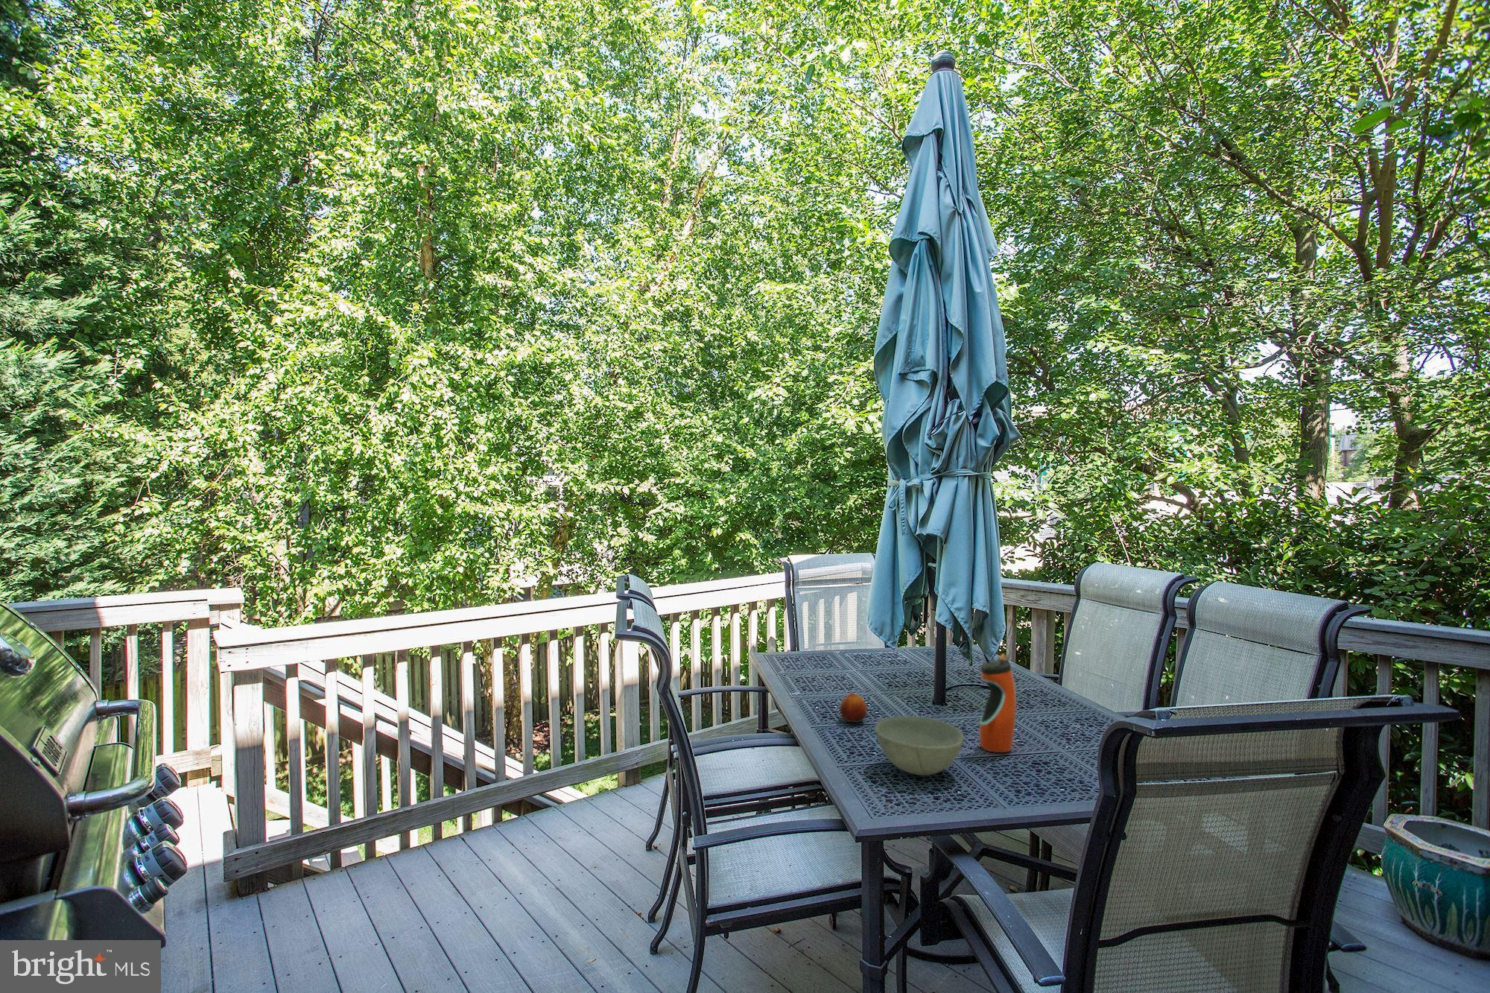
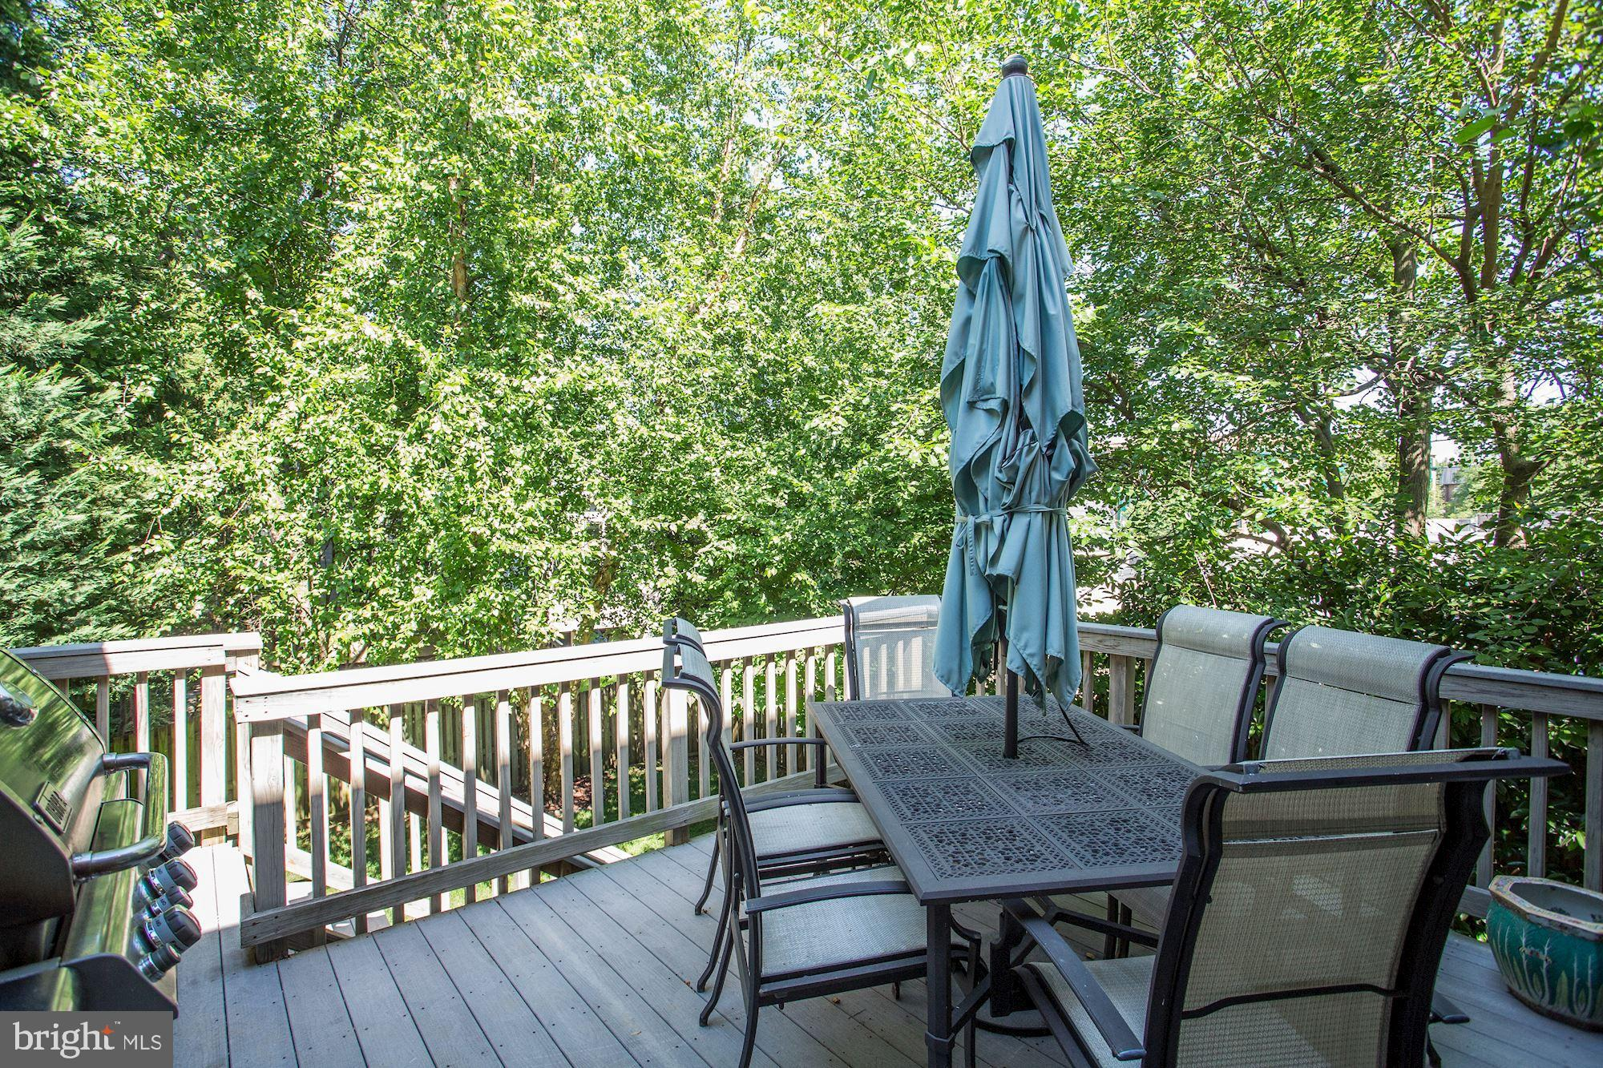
- bowl [875,715,965,776]
- fruit [839,692,867,724]
- water bottle [978,653,1017,754]
